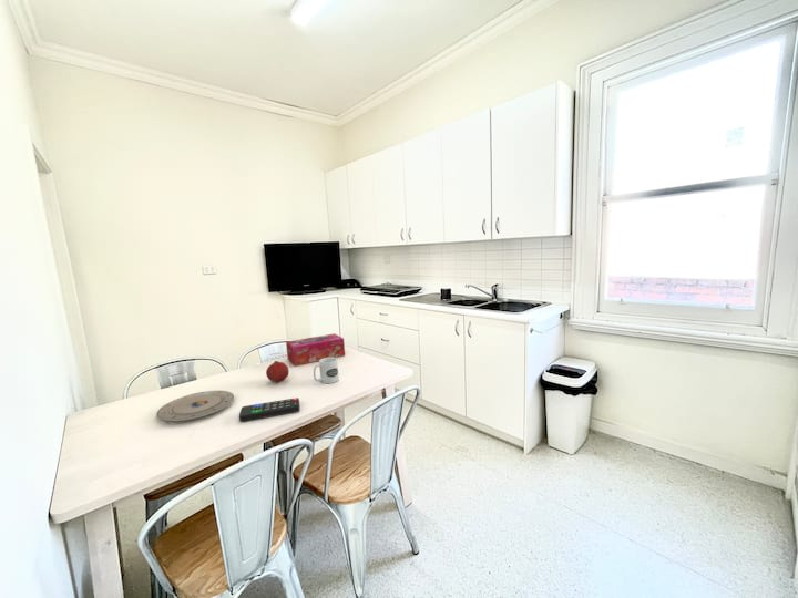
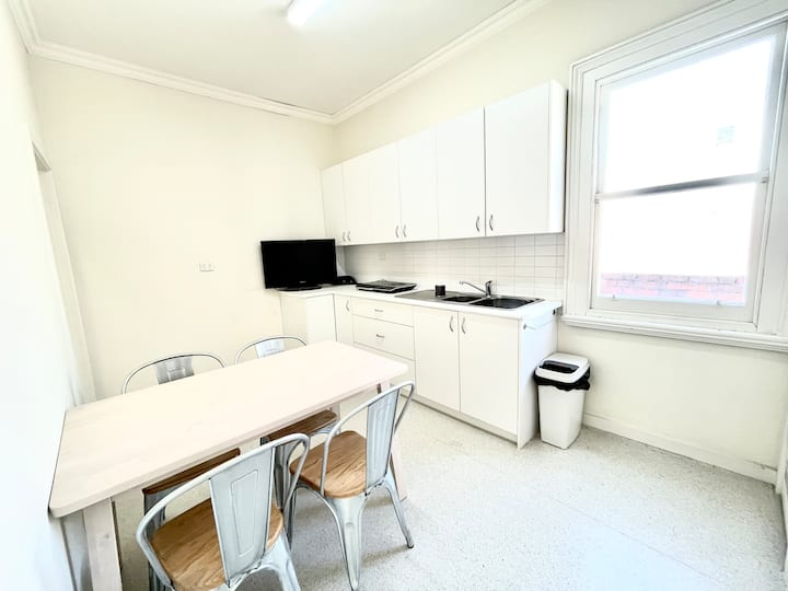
- fruit [265,360,290,383]
- remote control [238,396,300,423]
- tissue box [285,332,346,367]
- plate [156,390,235,423]
- mug [313,358,340,384]
